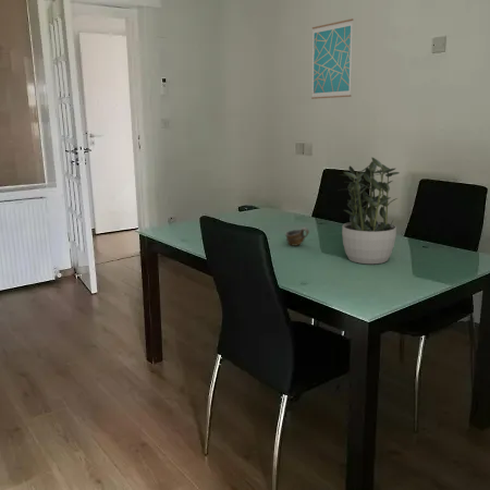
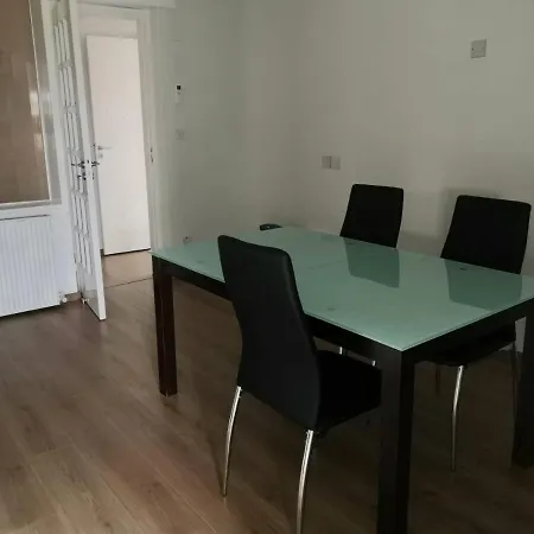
- cup [284,226,310,247]
- wall art [310,17,354,100]
- potted plant [338,156,401,265]
